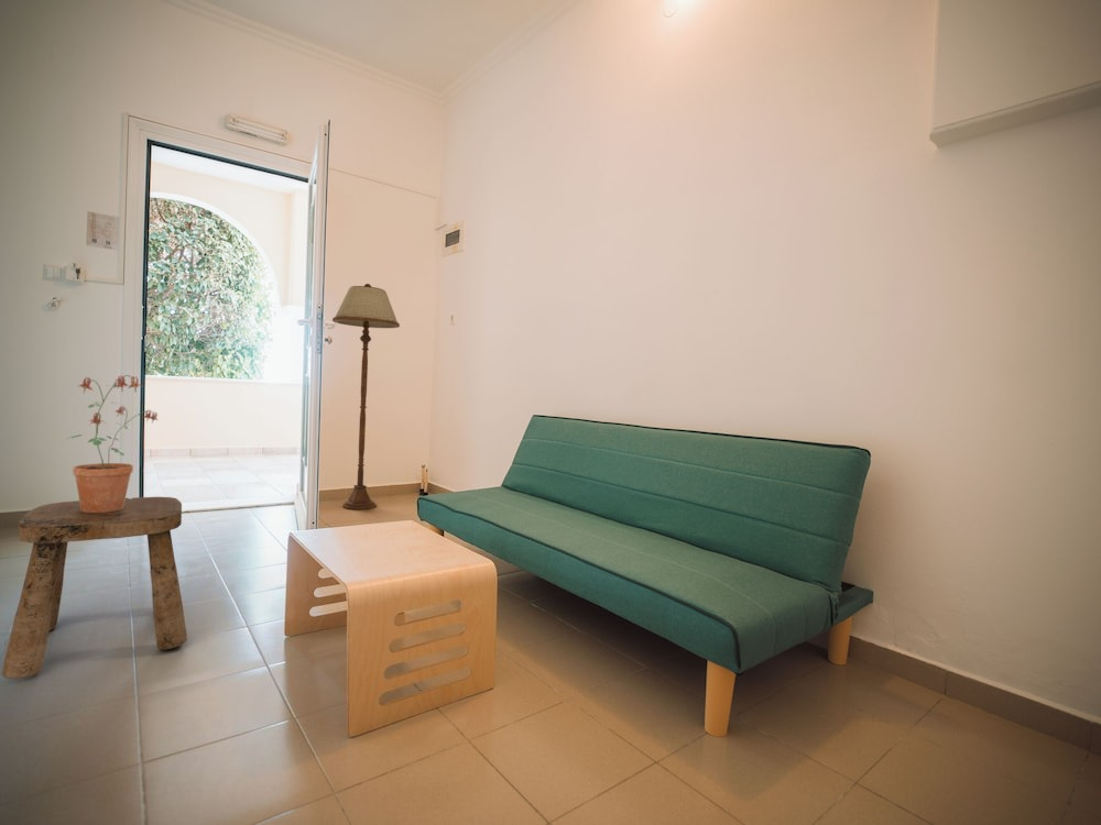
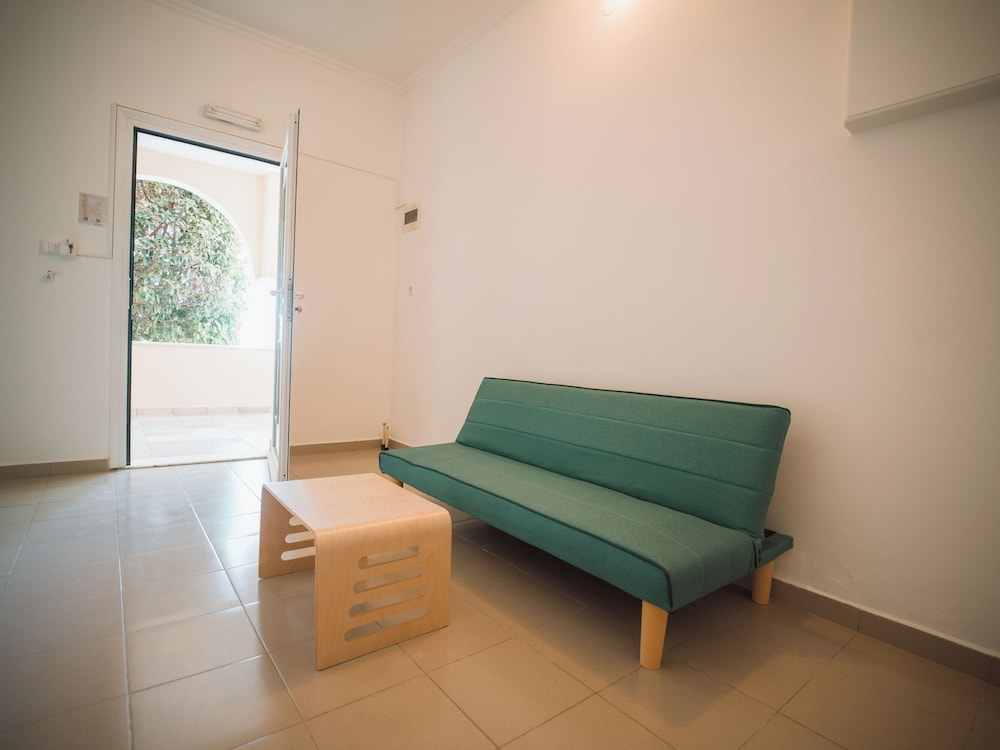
- stool [1,496,188,680]
- potted plant [64,374,159,513]
- floor lamp [331,283,401,510]
